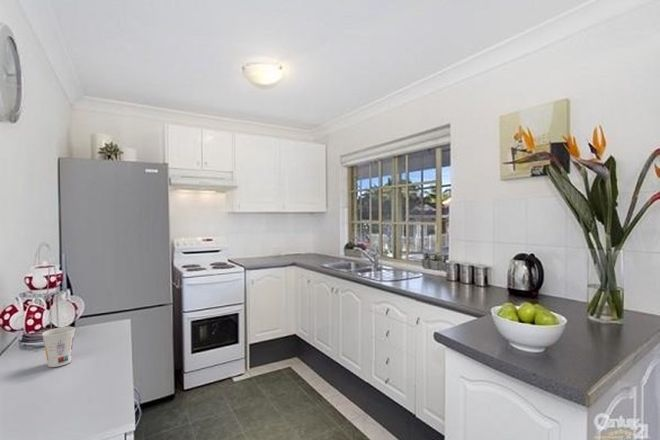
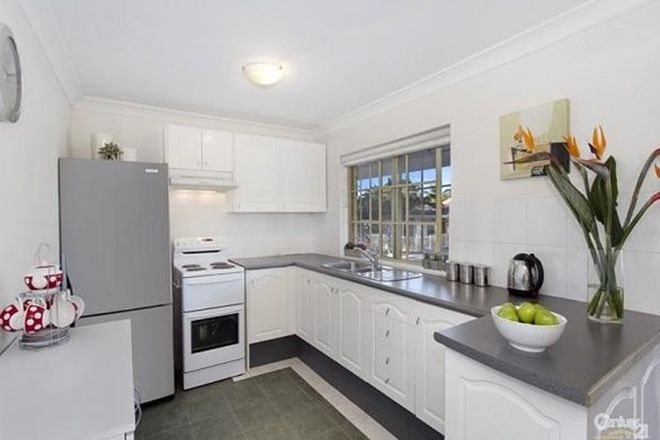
- cup [41,326,76,368]
